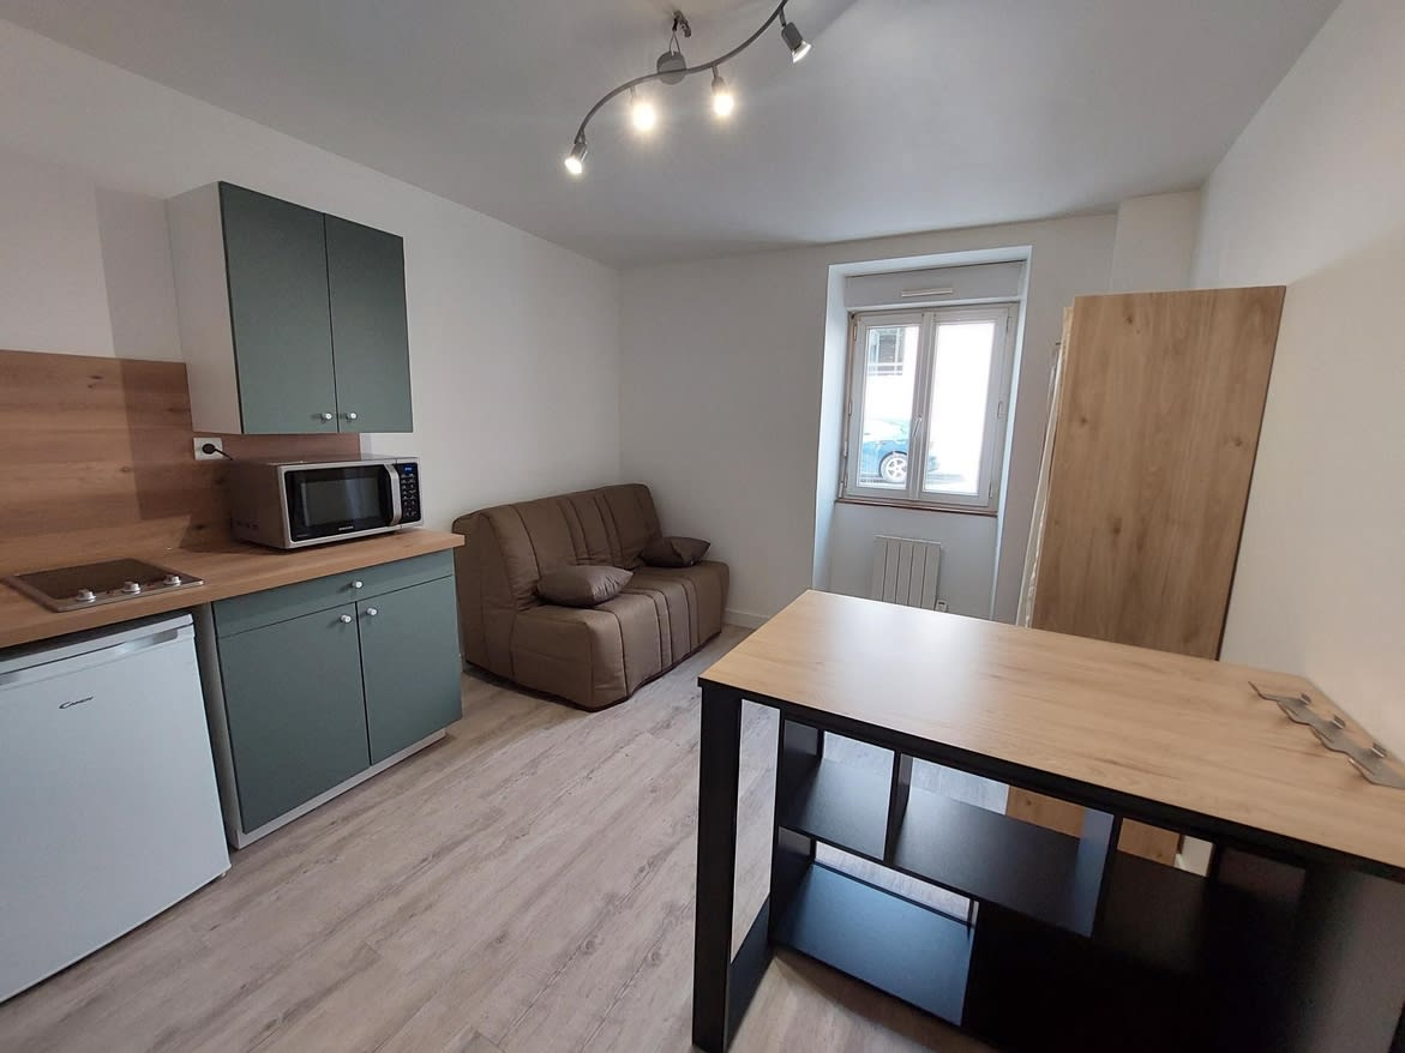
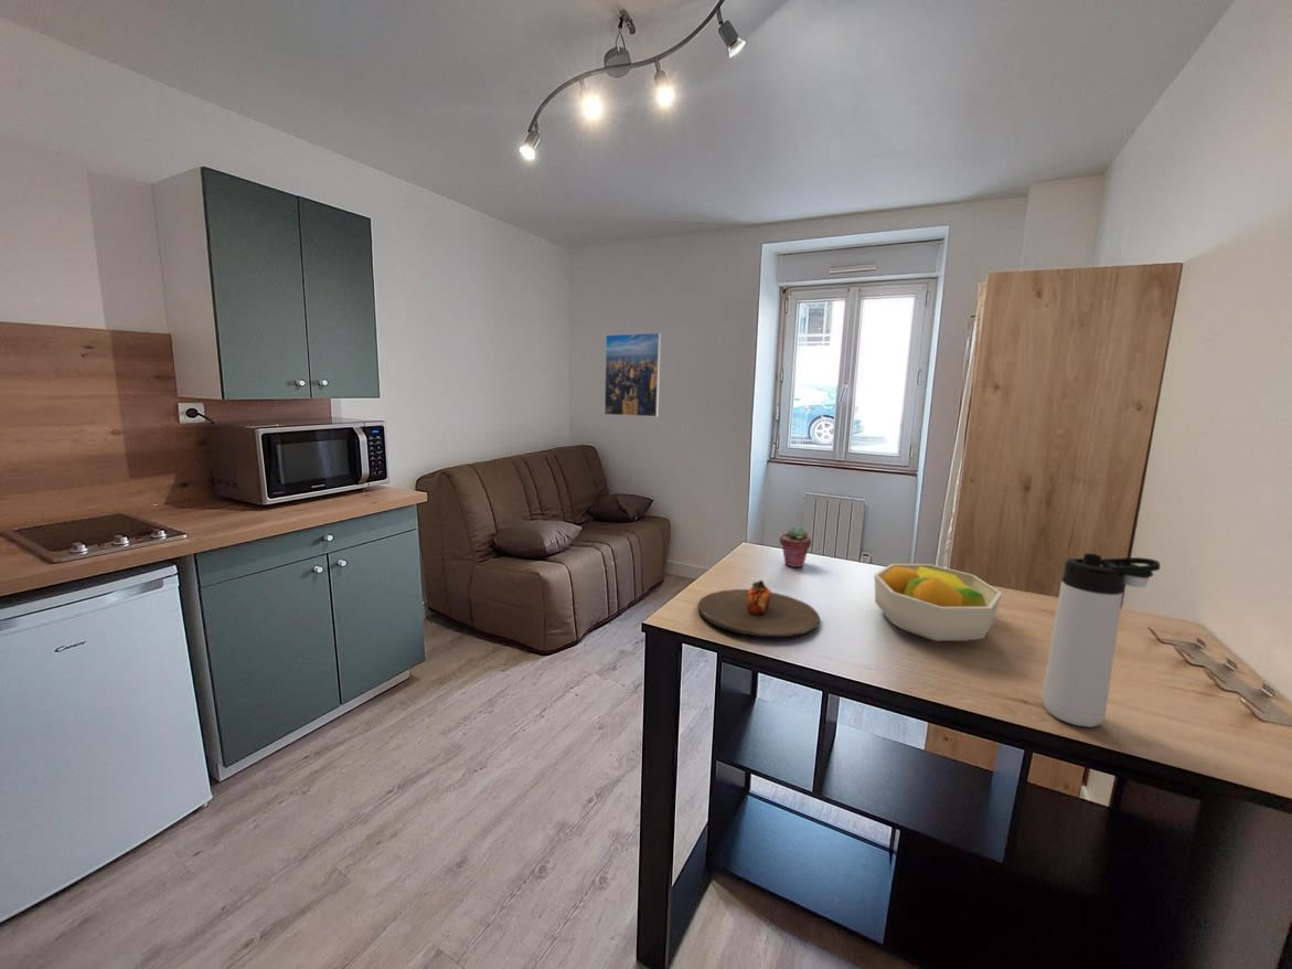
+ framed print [604,331,662,418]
+ fruit bowl [873,563,1003,642]
+ potted succulent [779,524,812,568]
+ plate [697,579,821,638]
+ thermos bottle [1042,553,1161,728]
